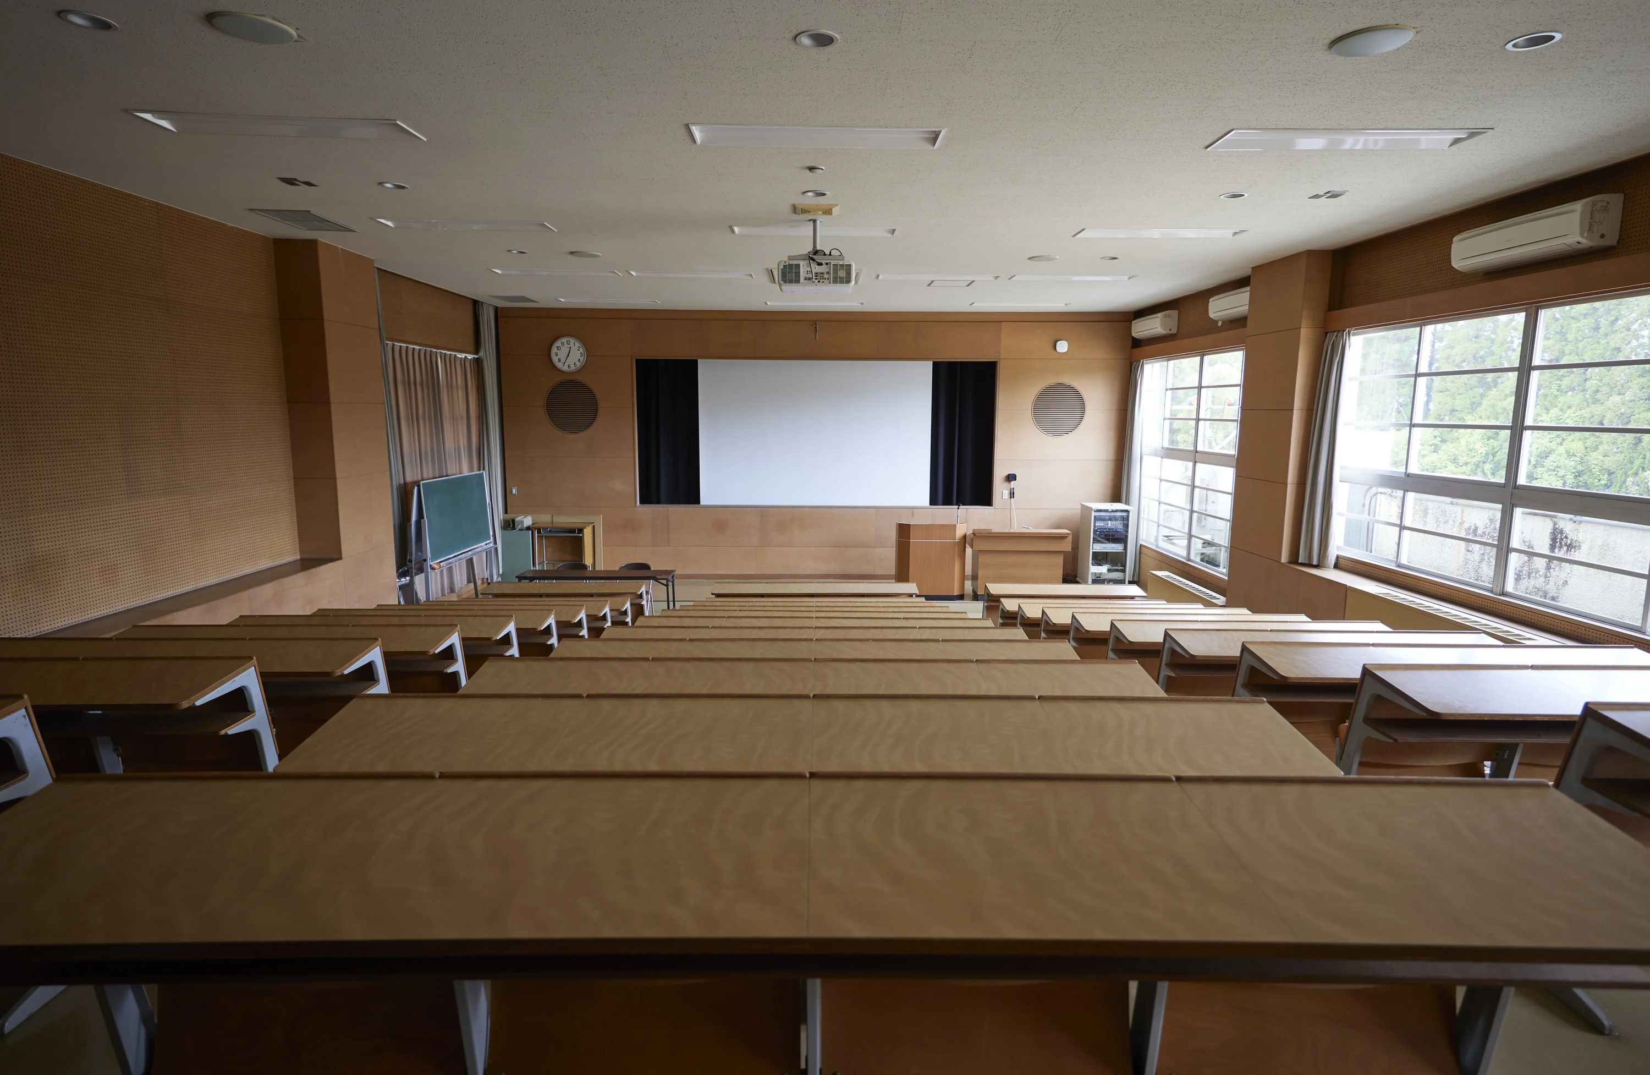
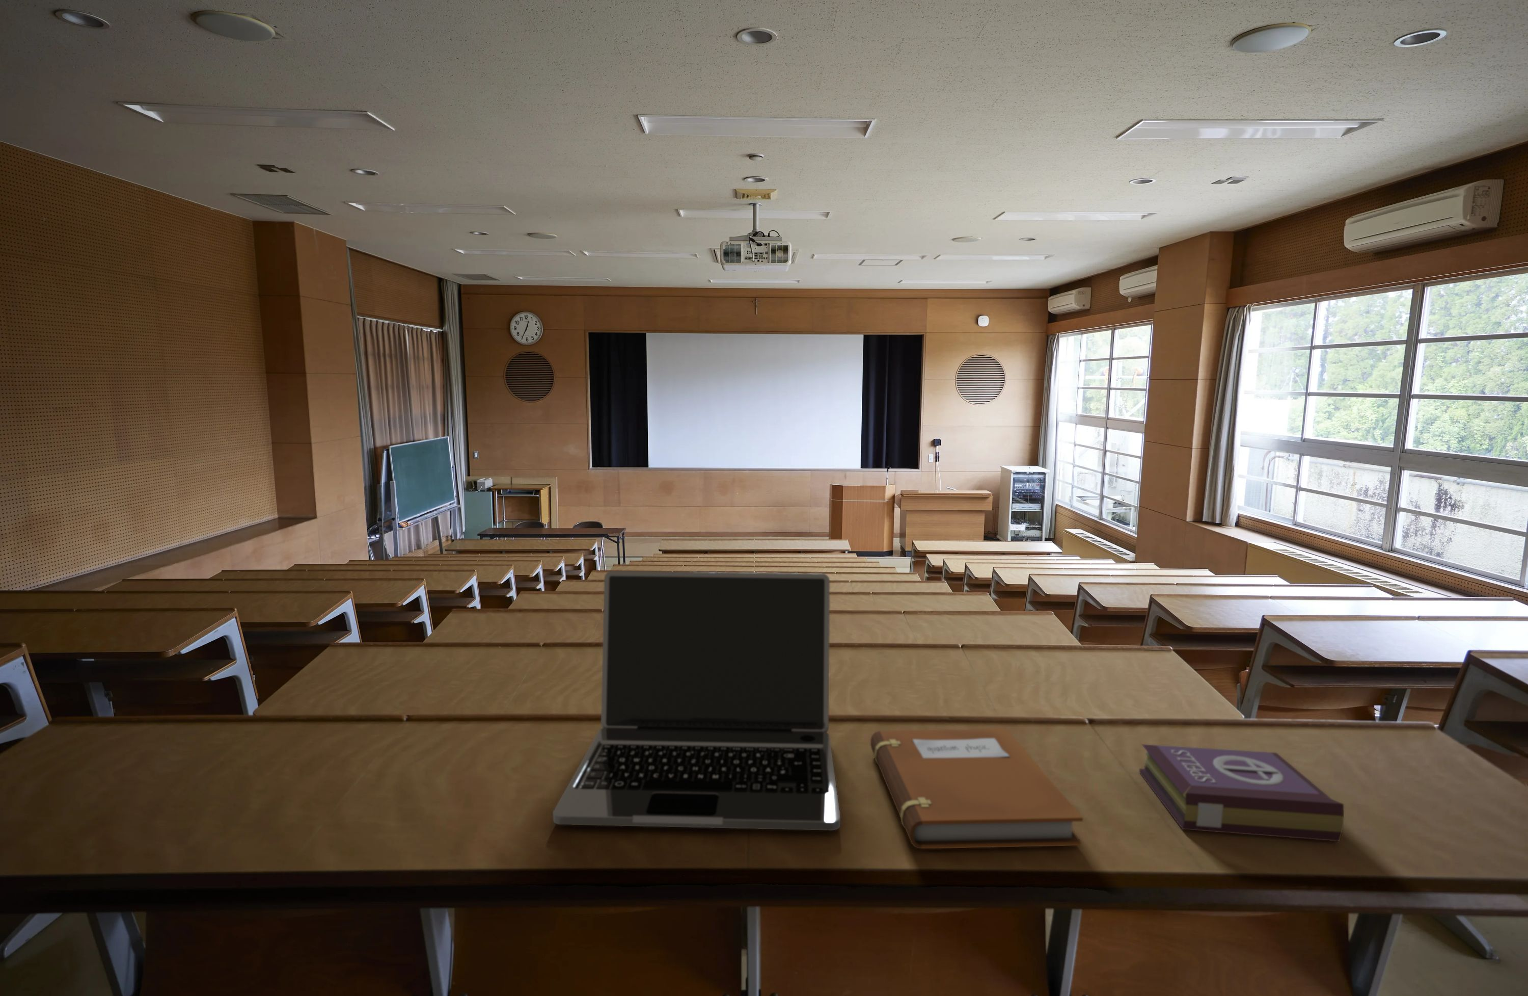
+ book [1139,744,1344,842]
+ notebook [870,728,1084,849]
+ laptop [552,570,841,831]
